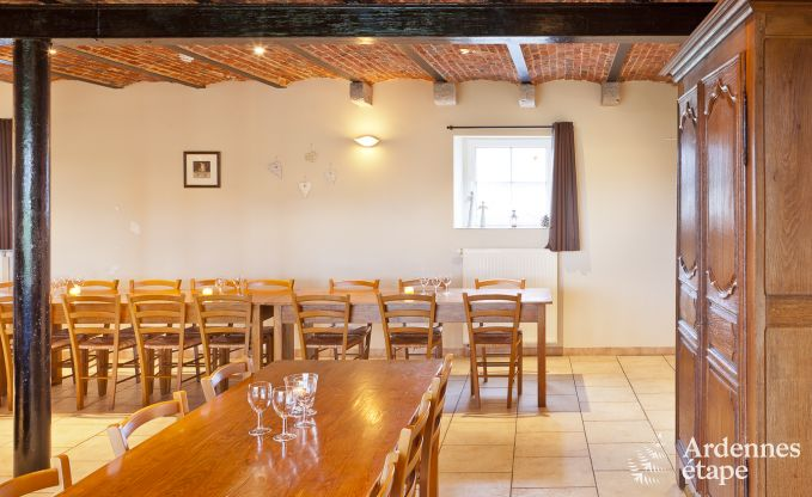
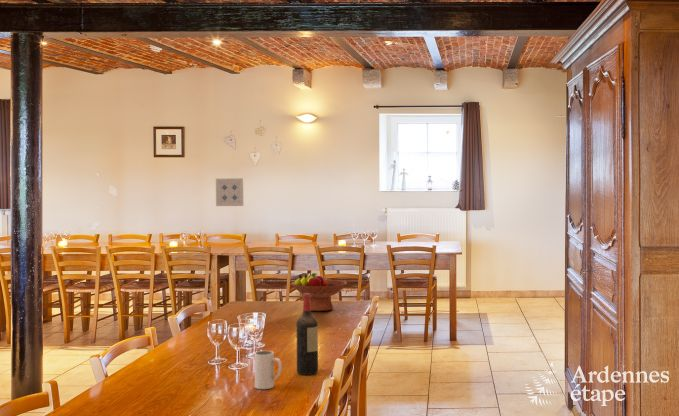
+ wall art [215,177,245,207]
+ wine bottle [295,293,319,376]
+ mug [254,350,283,390]
+ fruit bowl [291,272,348,312]
